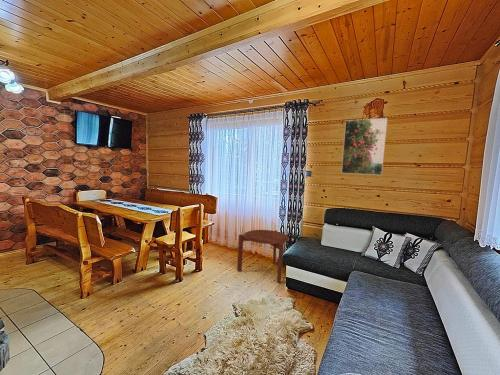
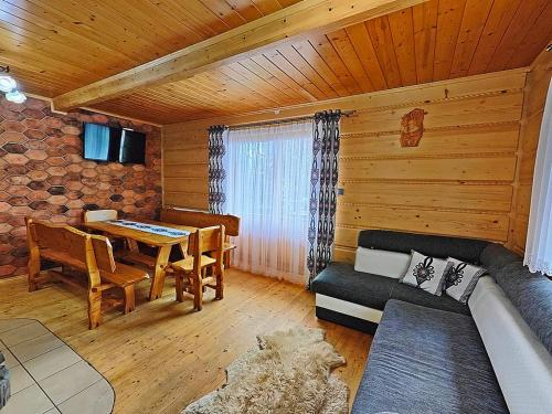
- side table [236,229,290,285]
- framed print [340,117,388,176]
